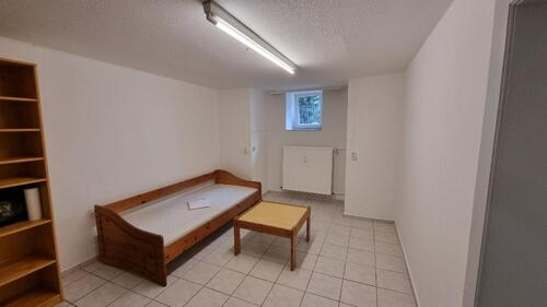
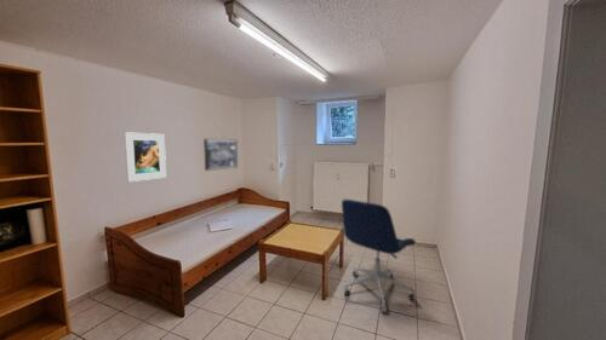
+ wall art [202,138,239,172]
+ office chair [341,198,417,313]
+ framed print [124,131,167,183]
